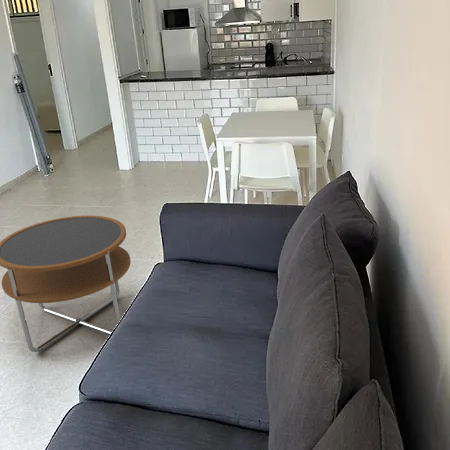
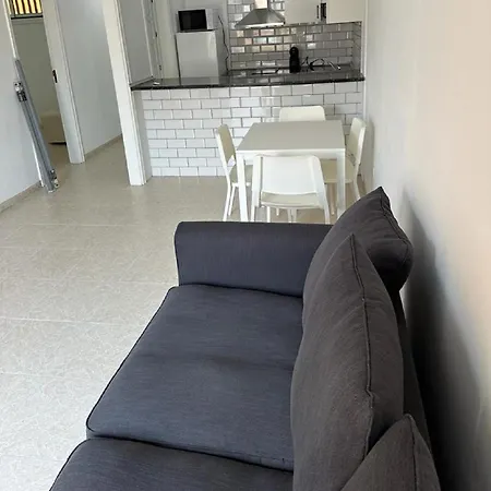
- side table [0,215,132,353]
